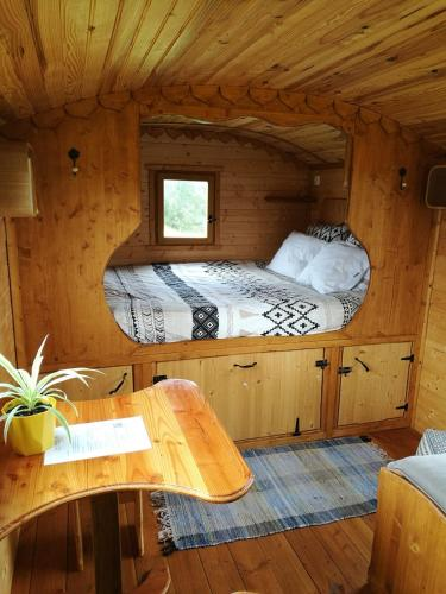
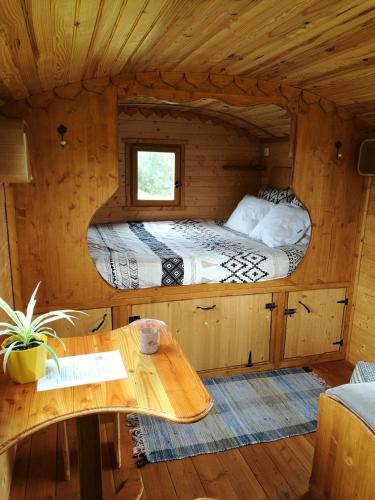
+ mug [139,326,162,355]
